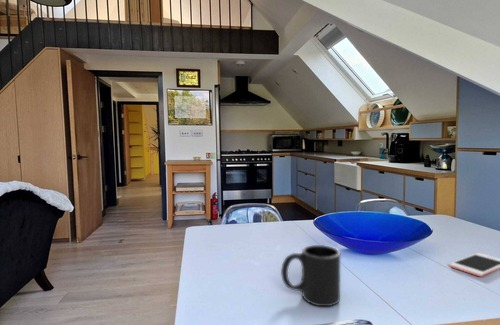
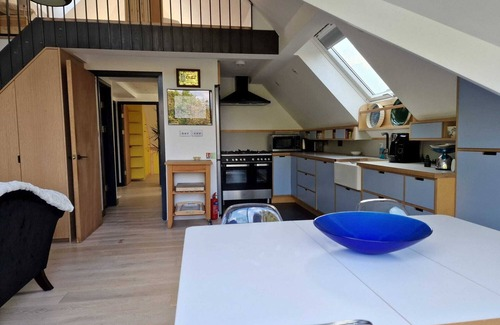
- cell phone [448,252,500,277]
- mug [280,244,341,307]
